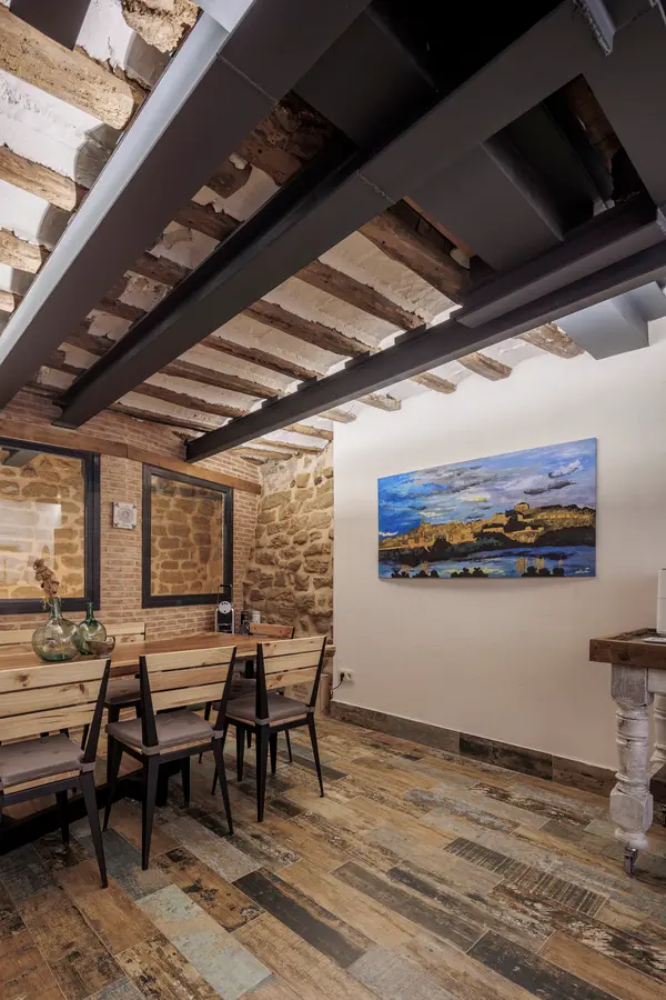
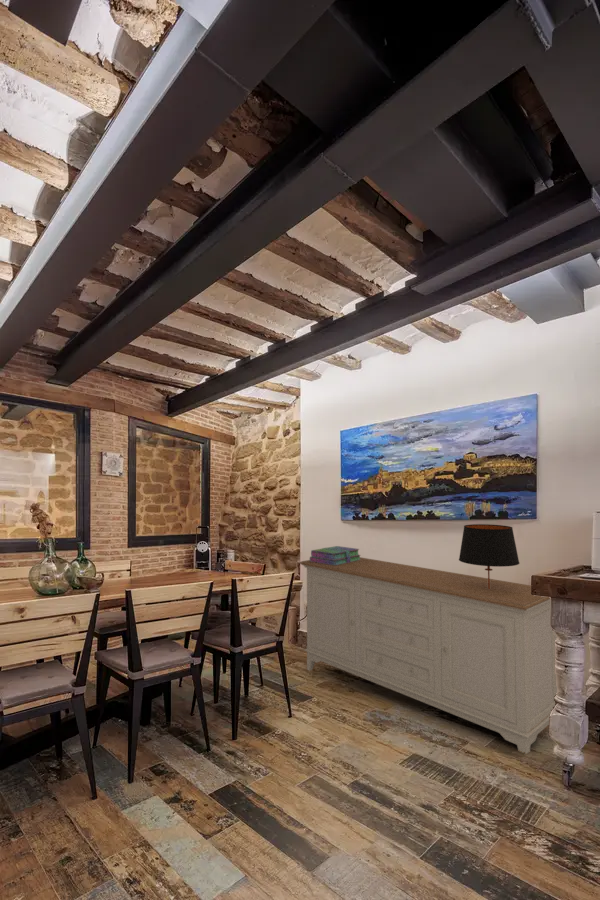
+ table lamp [458,523,520,589]
+ stack of books [309,545,362,565]
+ sideboard [298,556,558,754]
